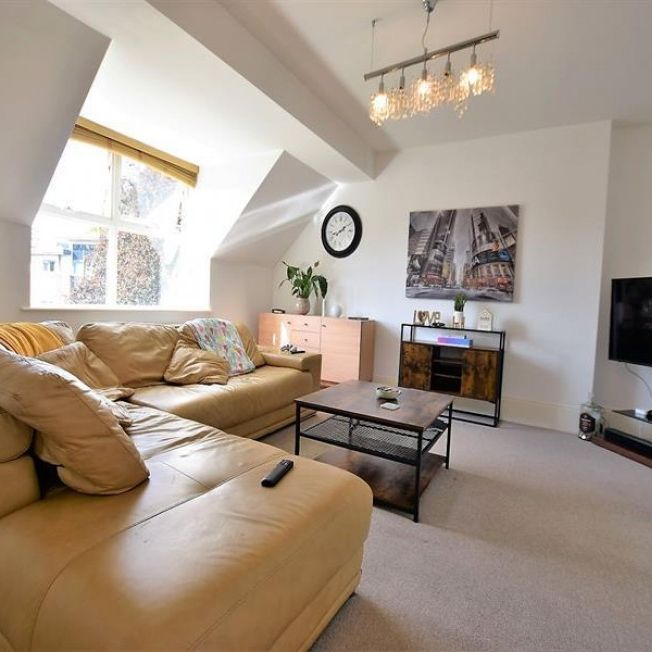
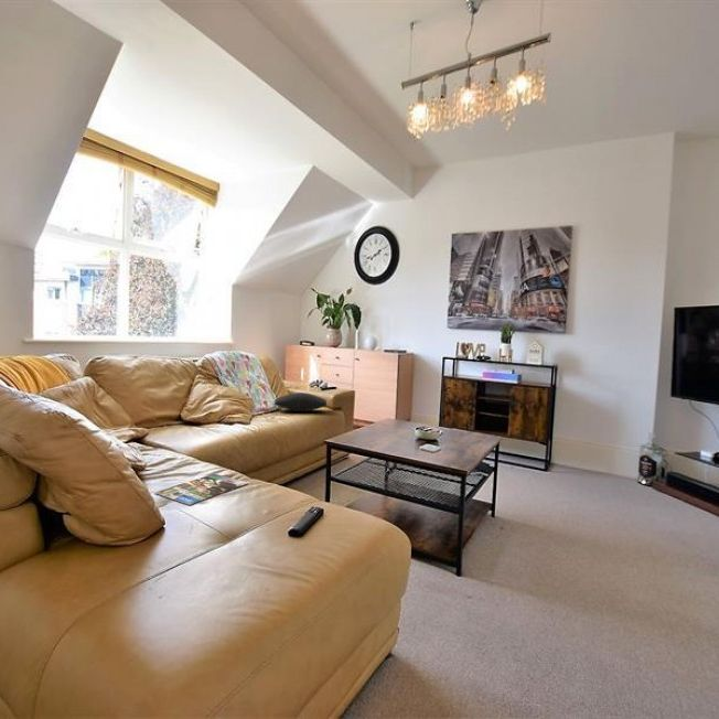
+ cushion [273,391,328,412]
+ magazine [153,473,249,506]
